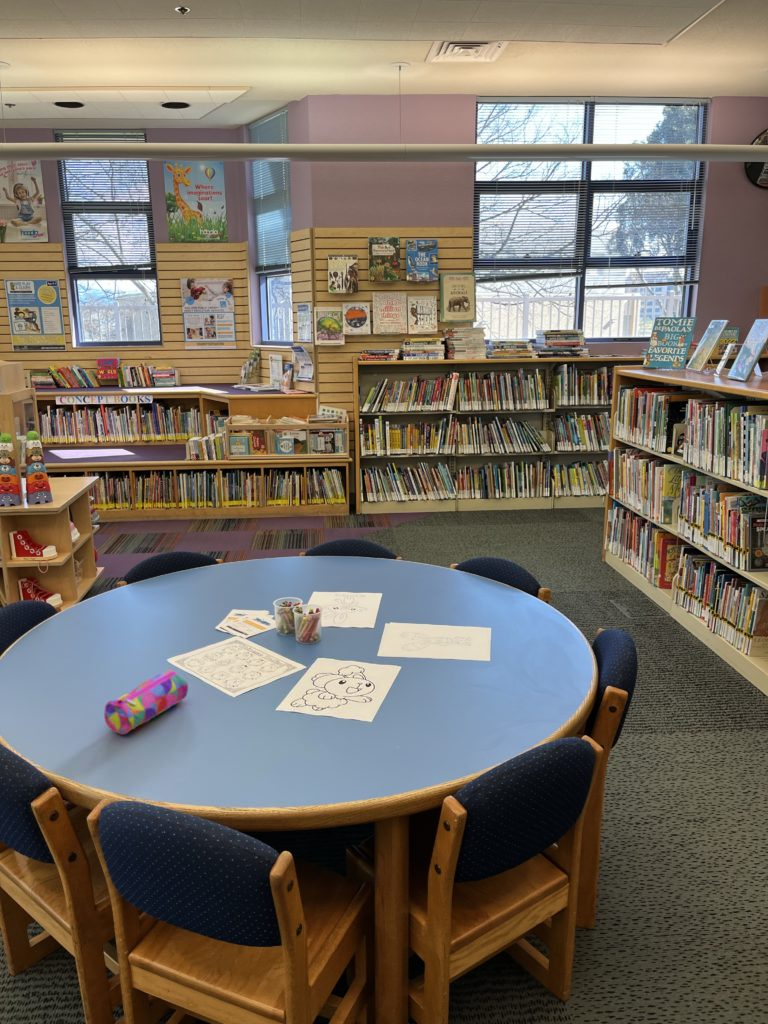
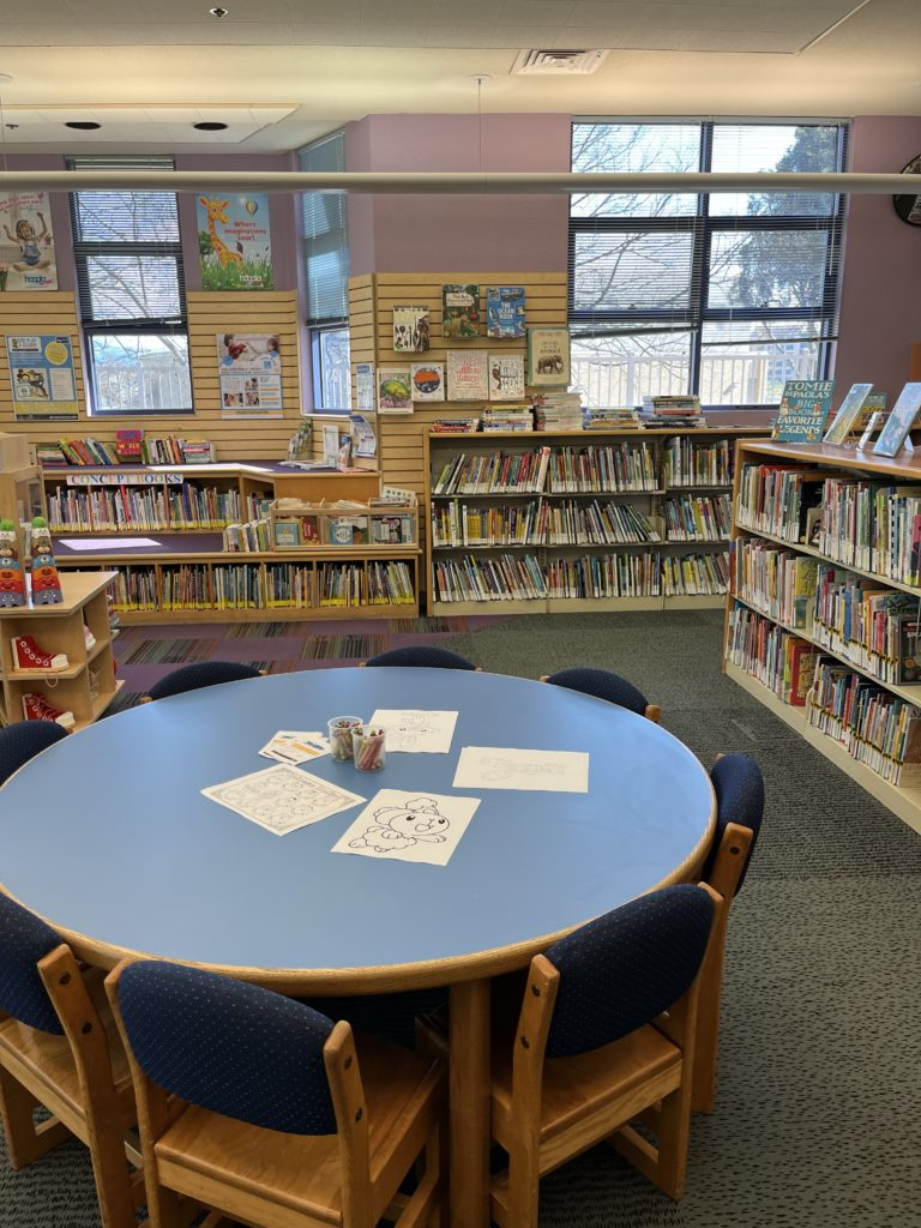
- pencil case [103,669,189,735]
